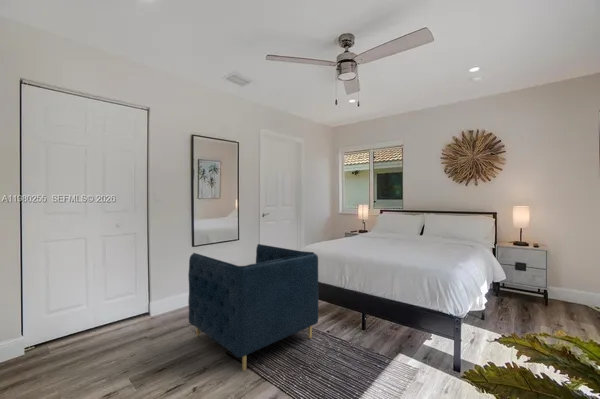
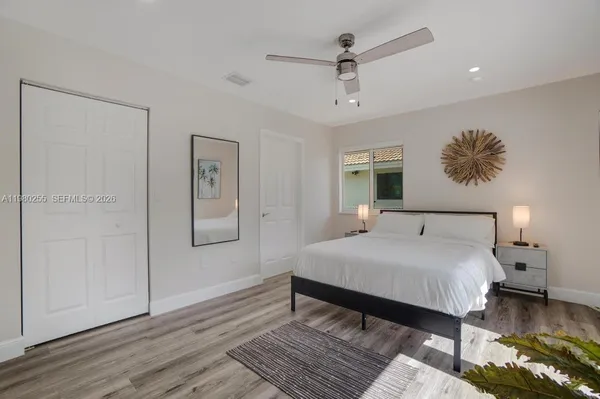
- chair [187,243,319,372]
